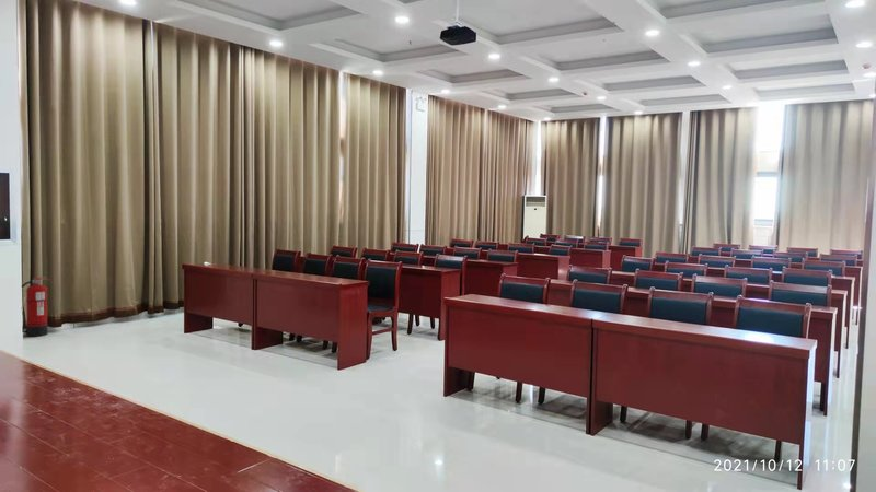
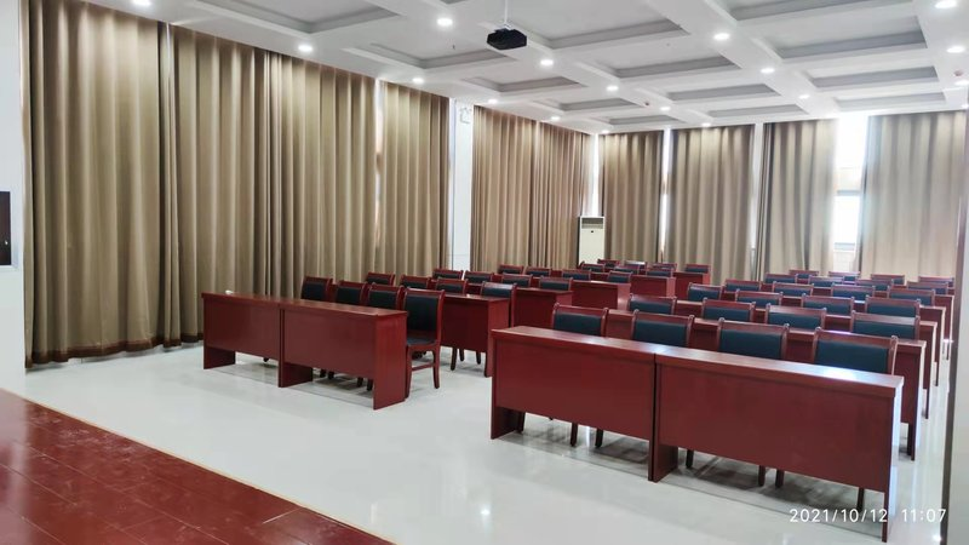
- fire extinguisher [21,276,49,338]
